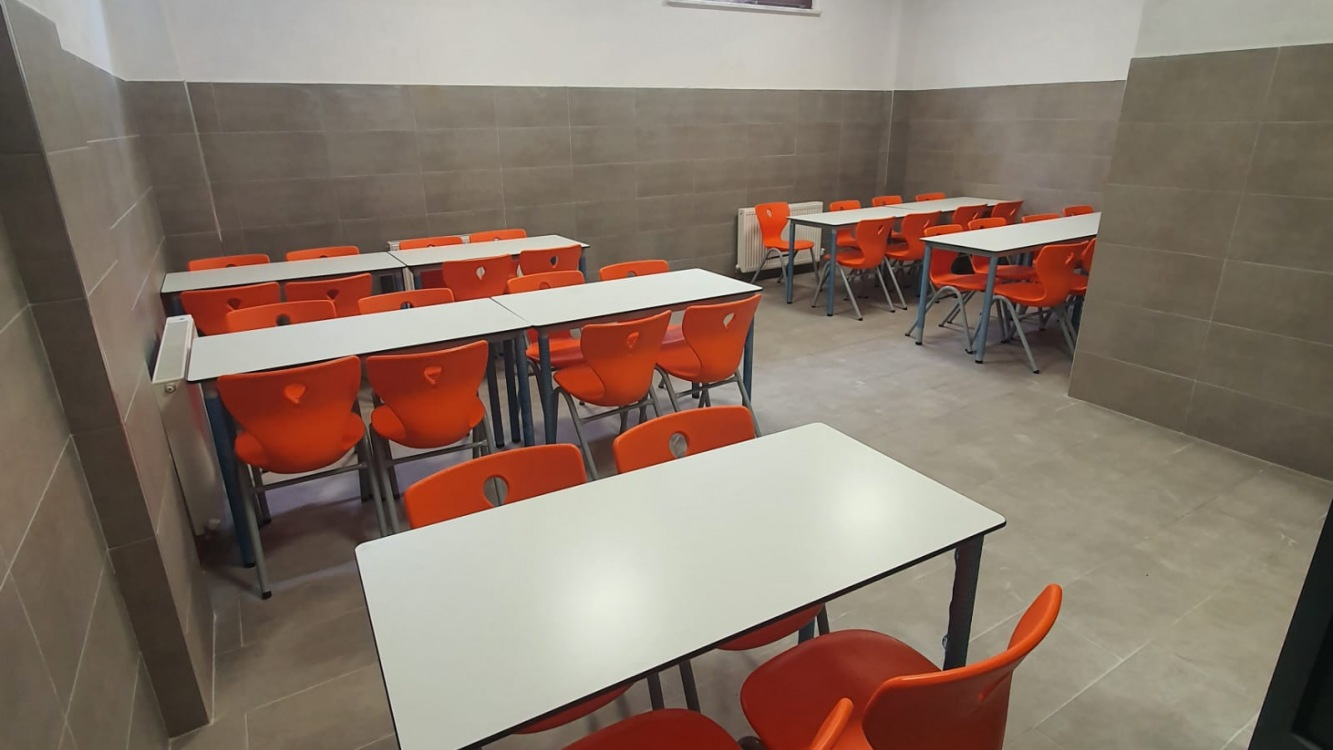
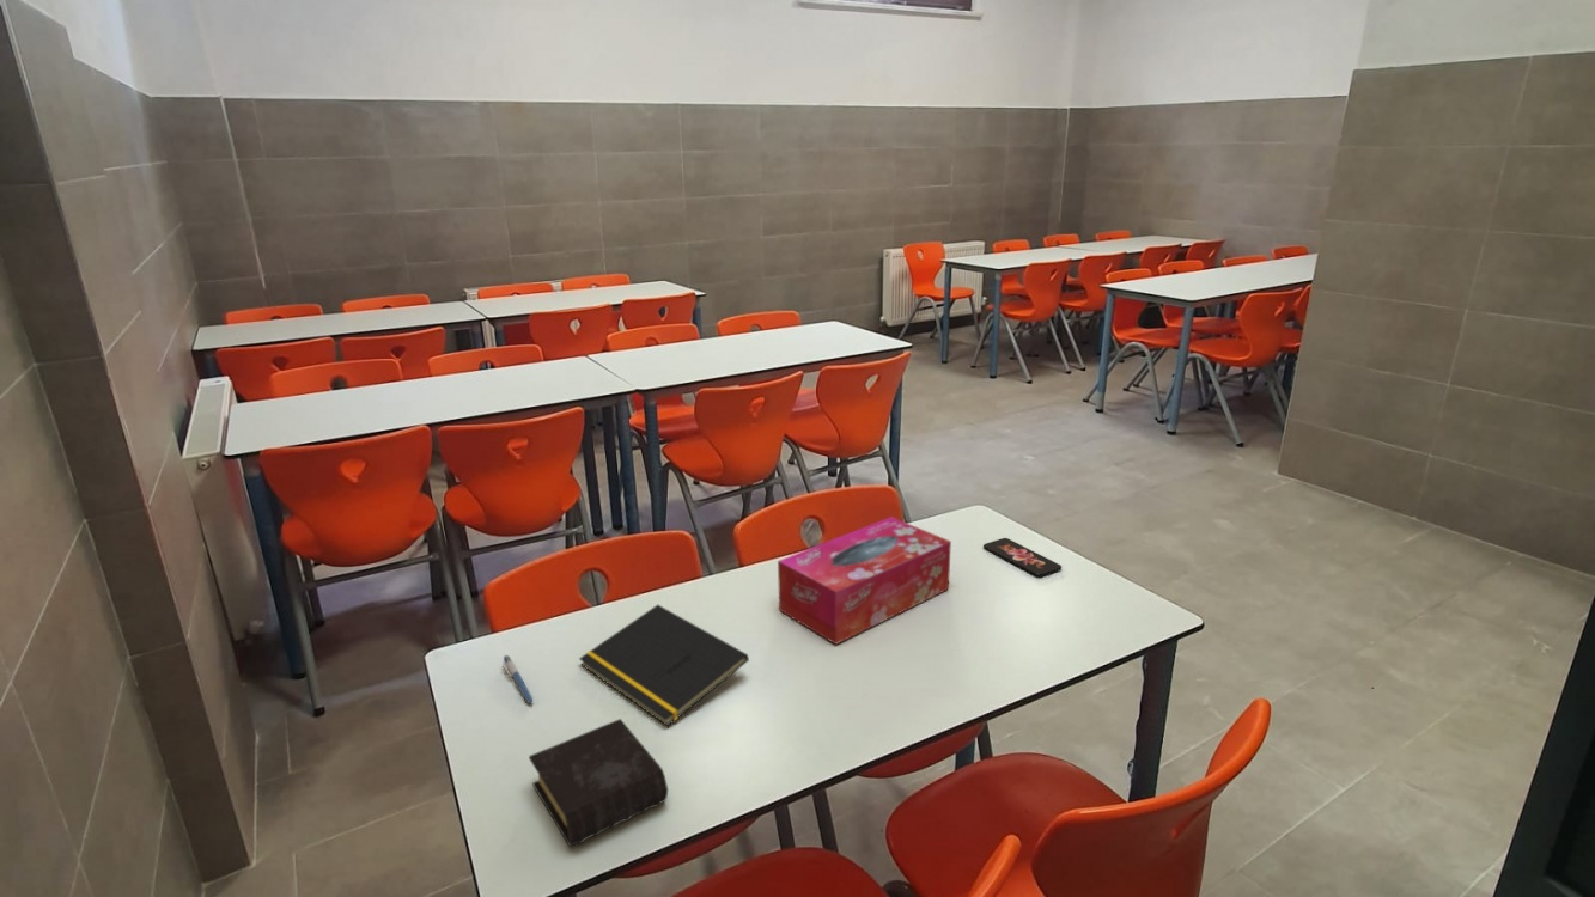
+ pen [503,654,534,706]
+ book [528,718,669,848]
+ notepad [578,604,750,727]
+ smartphone [982,537,1063,578]
+ tissue box [777,515,952,646]
